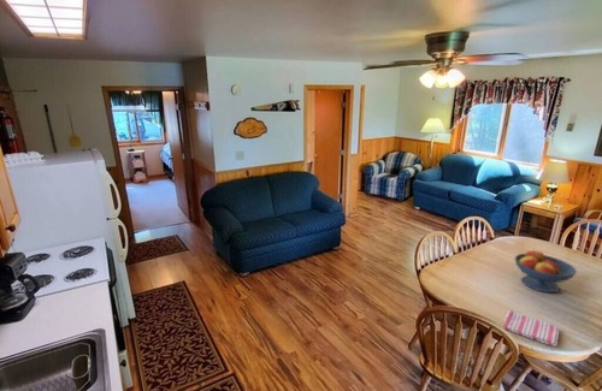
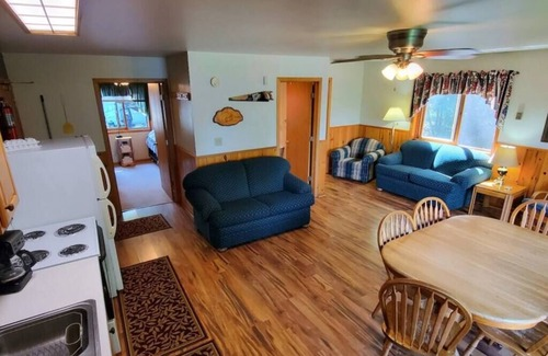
- dish towel [502,309,560,348]
- fruit bowl [513,249,578,294]
